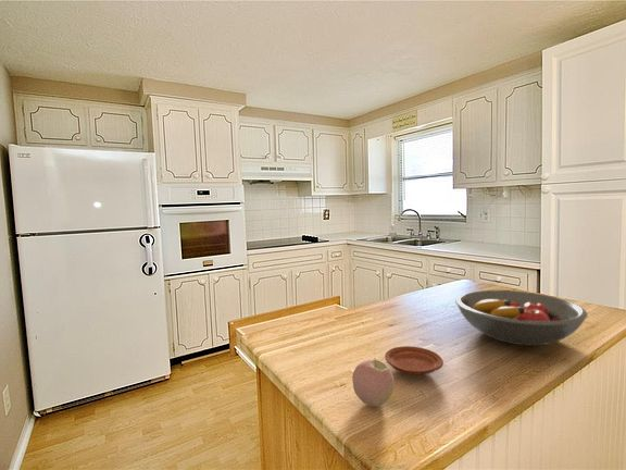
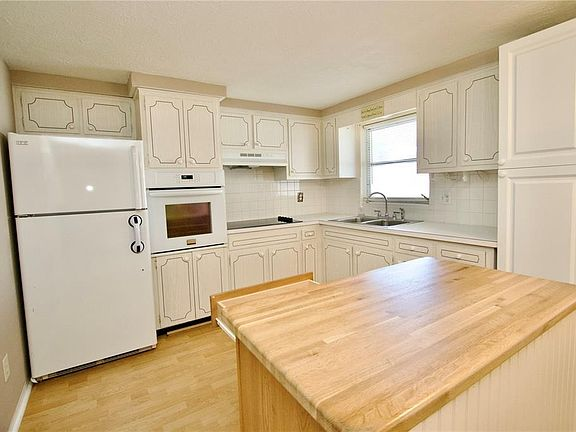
- fruit bowl [454,289,589,346]
- apple [351,358,396,408]
- plate [384,345,445,376]
